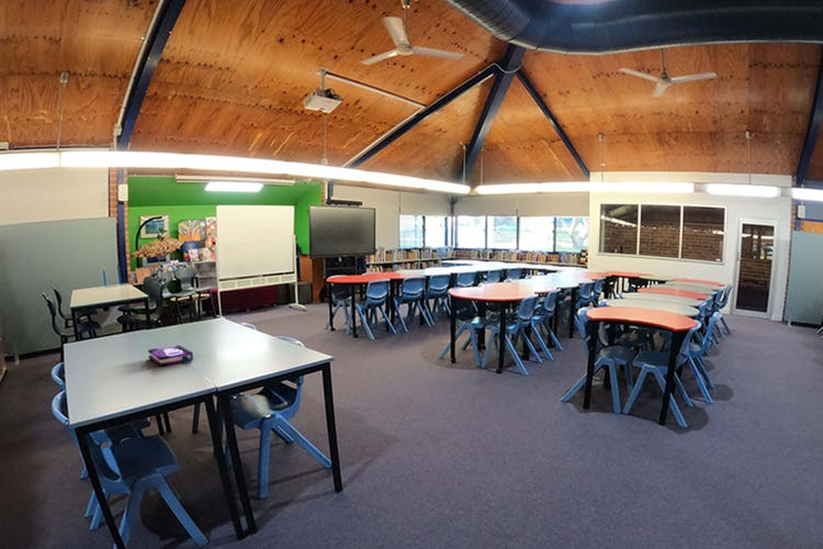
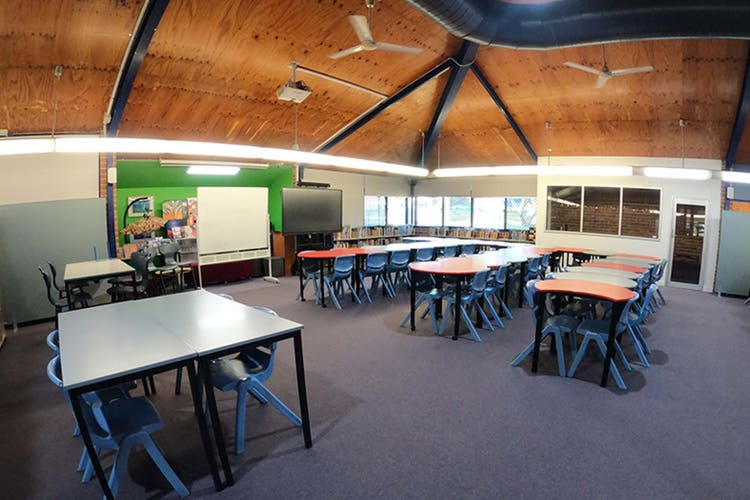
- board game [147,344,194,368]
